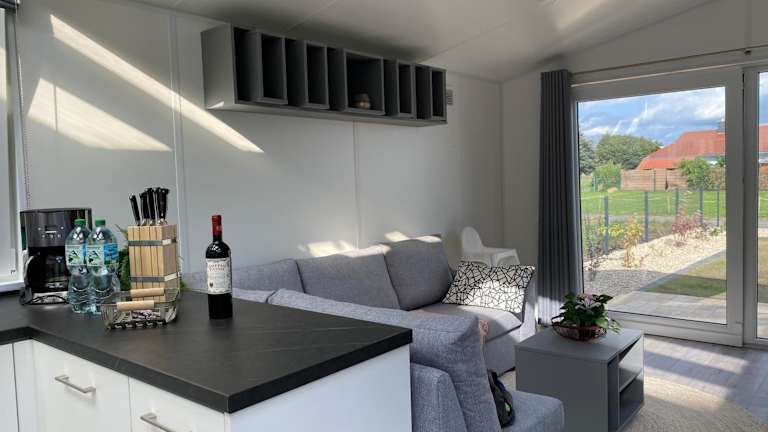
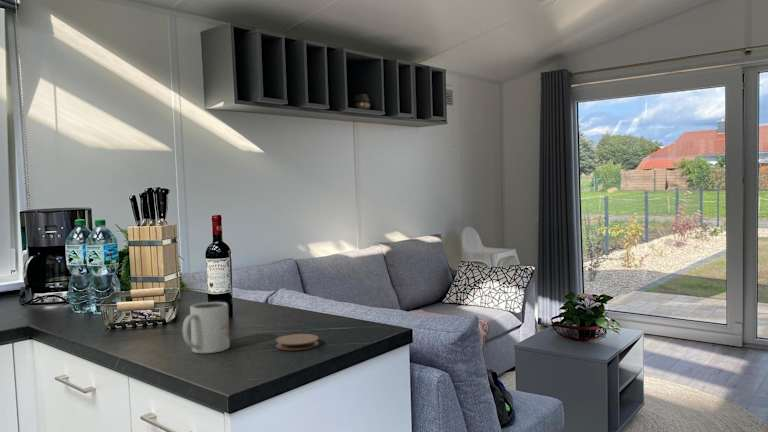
+ mug [182,301,231,354]
+ coaster [275,333,320,351]
